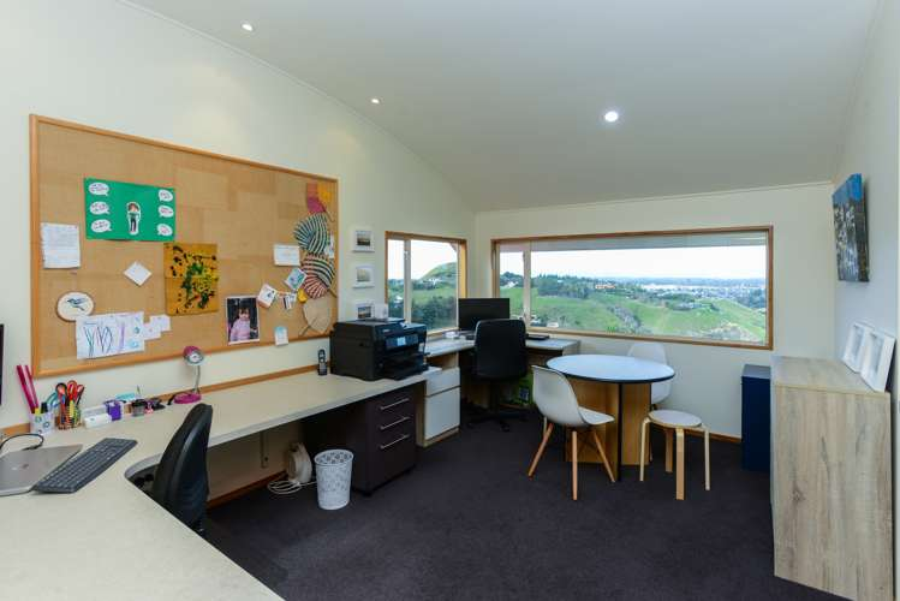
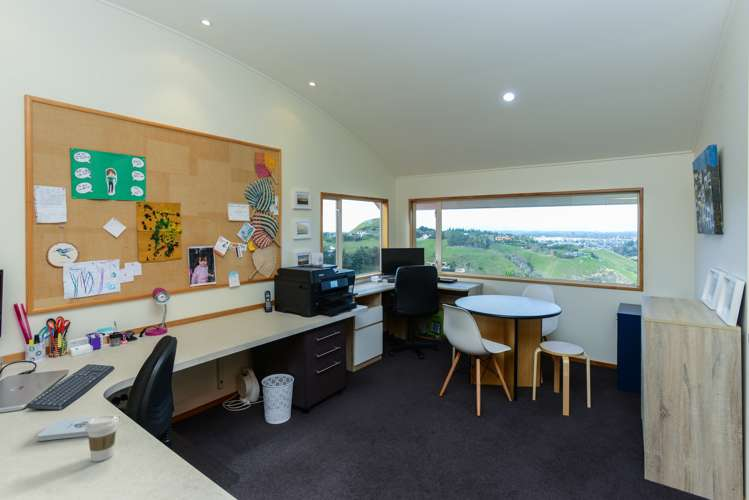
+ coffee cup [85,414,120,462]
+ notepad [37,413,121,442]
